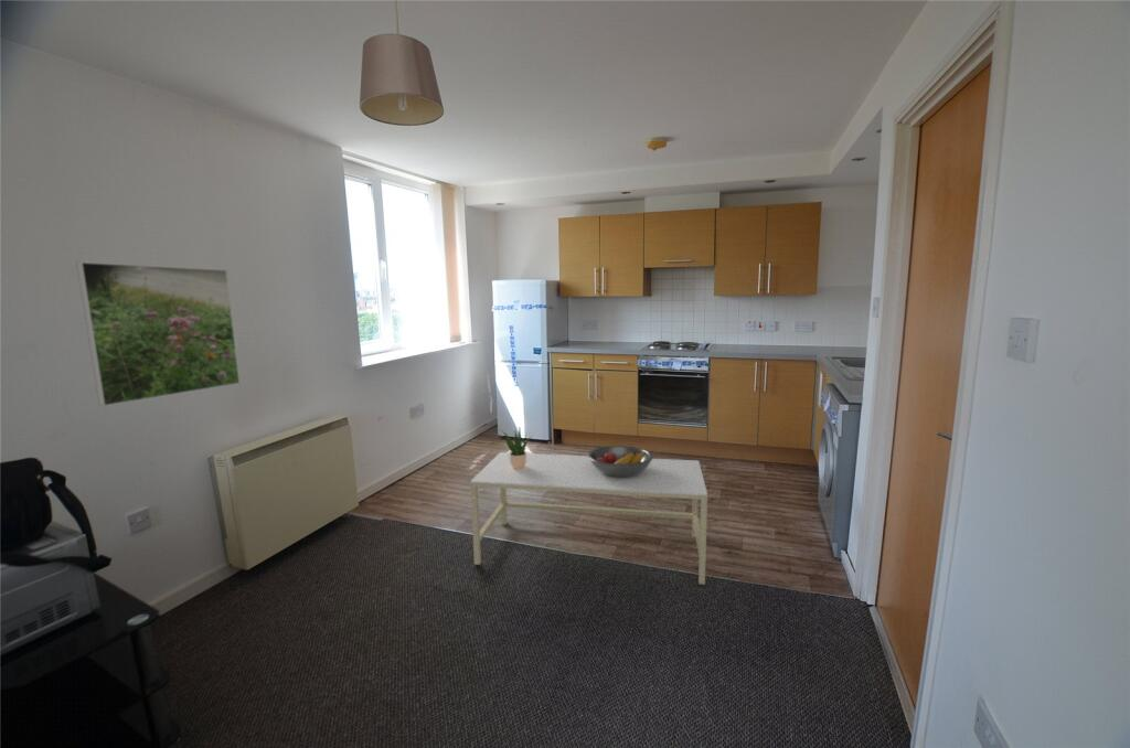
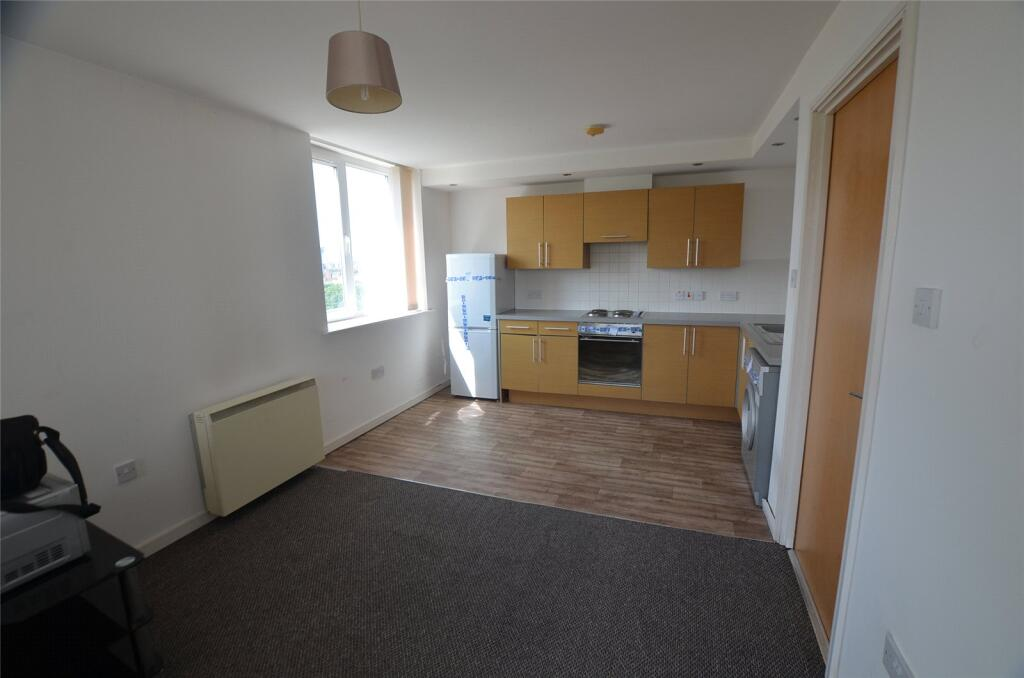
- fruit bowl [587,445,654,477]
- potted plant [500,428,533,469]
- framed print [75,260,241,407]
- coffee table [469,451,708,586]
